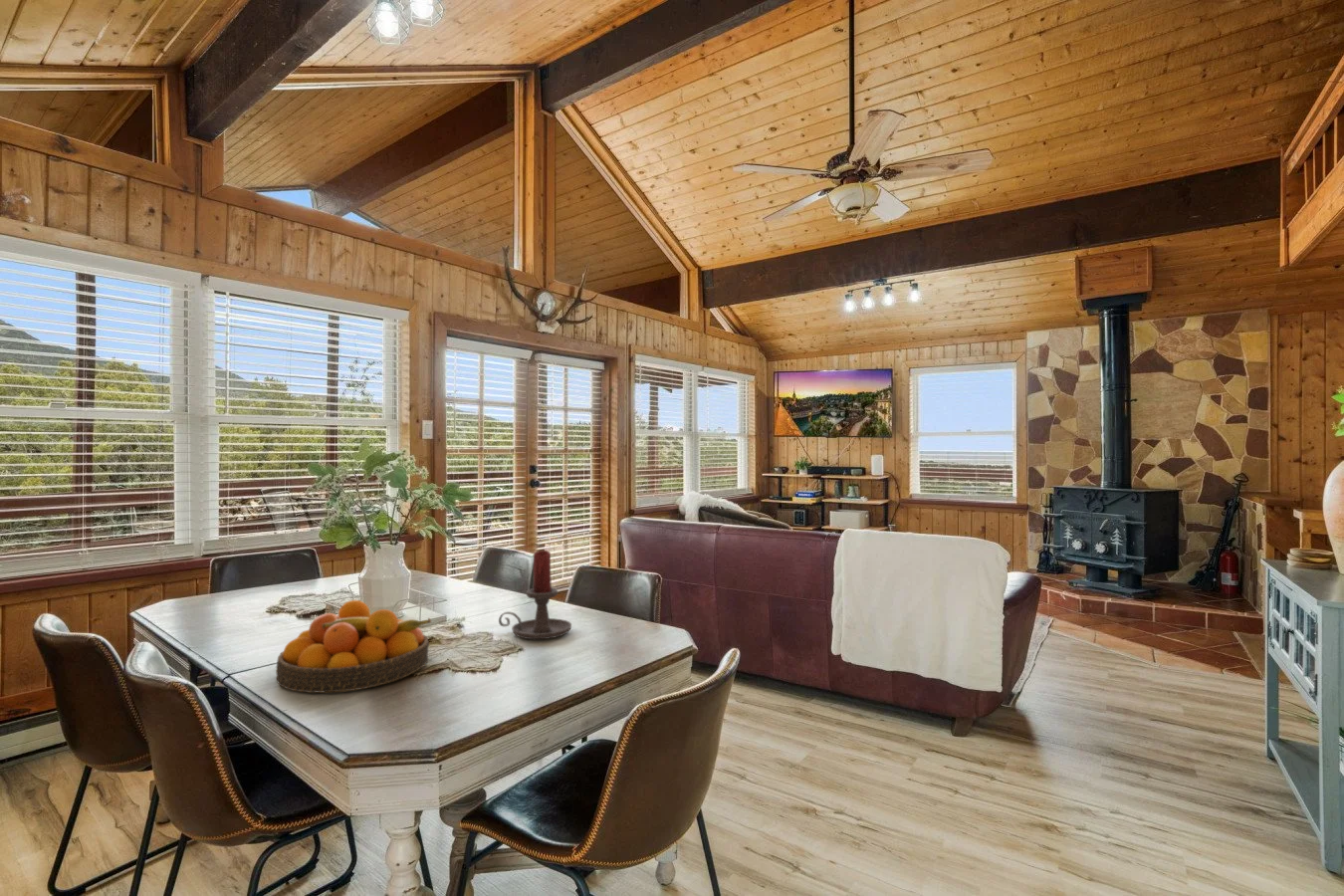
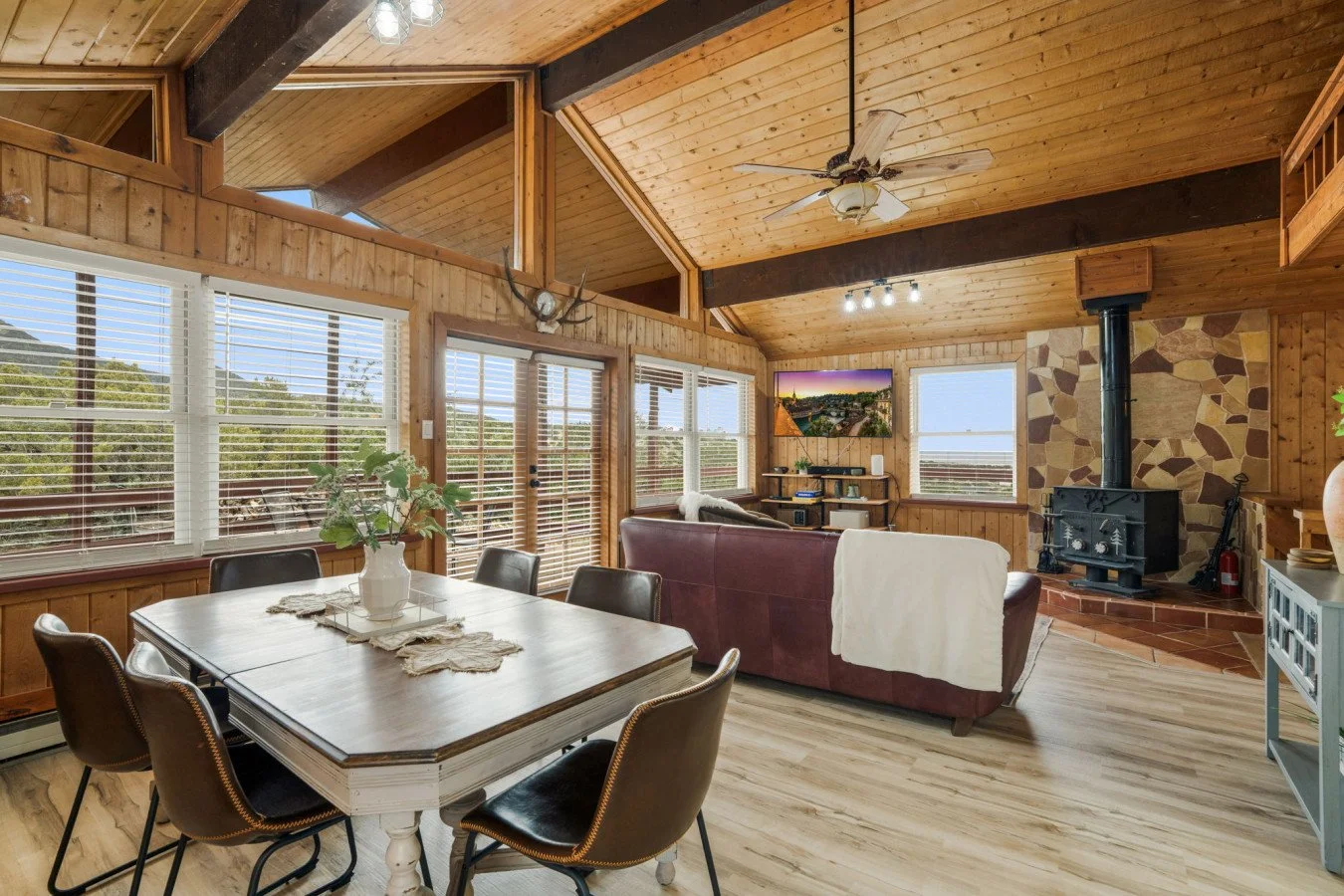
- candle holder [498,550,572,640]
- fruit bowl [275,599,432,694]
